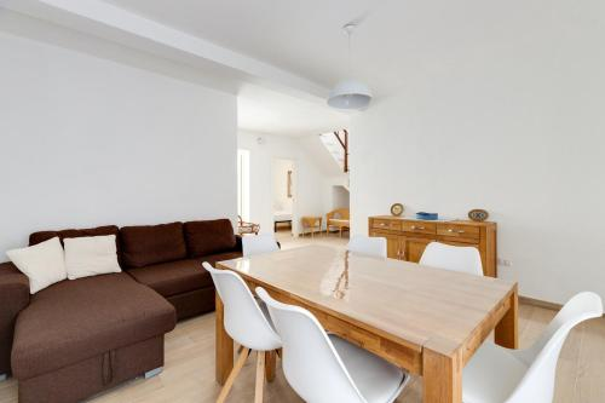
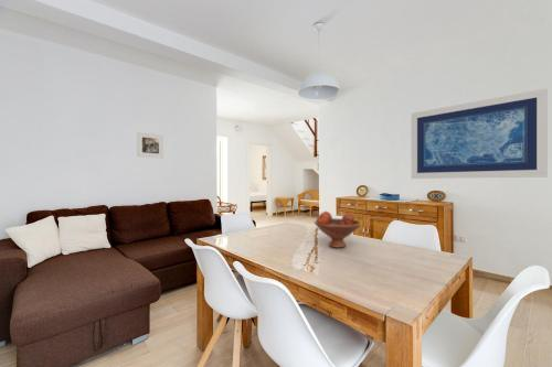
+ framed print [136,131,164,159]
+ fruit bowl [314,211,362,249]
+ wall art [411,87,549,180]
